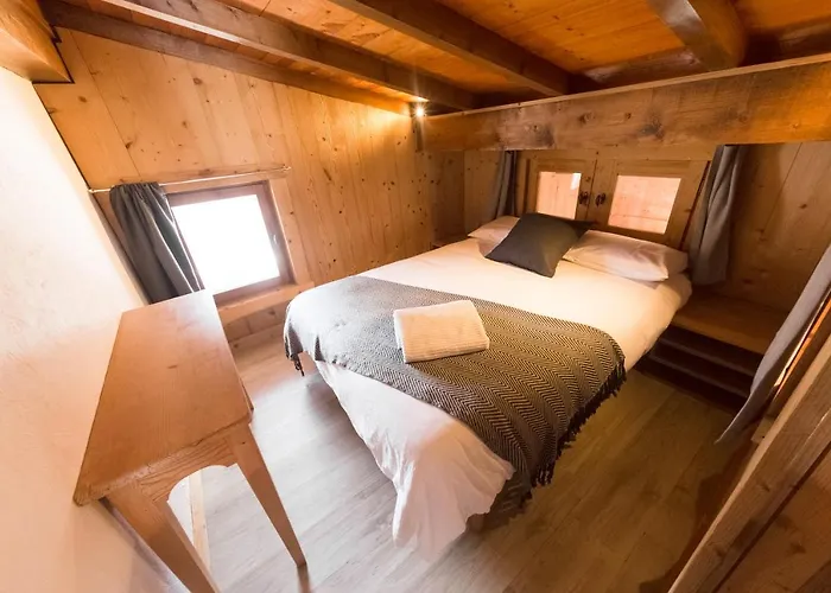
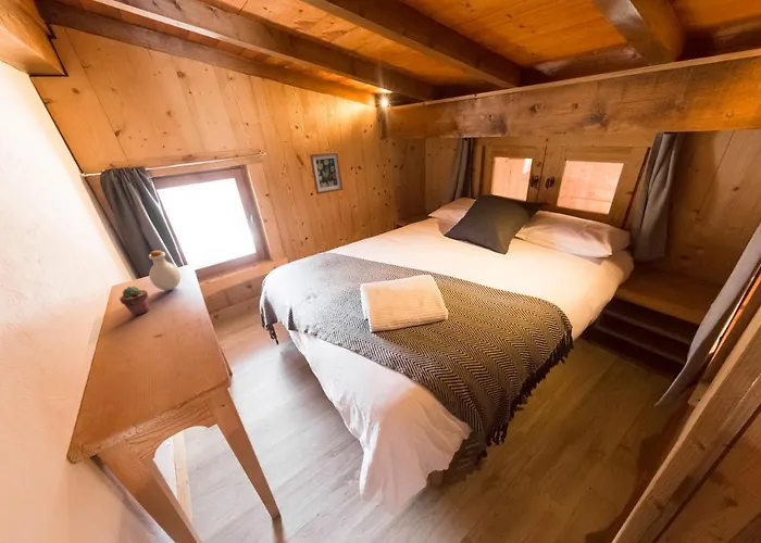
+ potted succulent [118,286,150,317]
+ bottle [148,250,182,291]
+ wall art [309,151,344,195]
